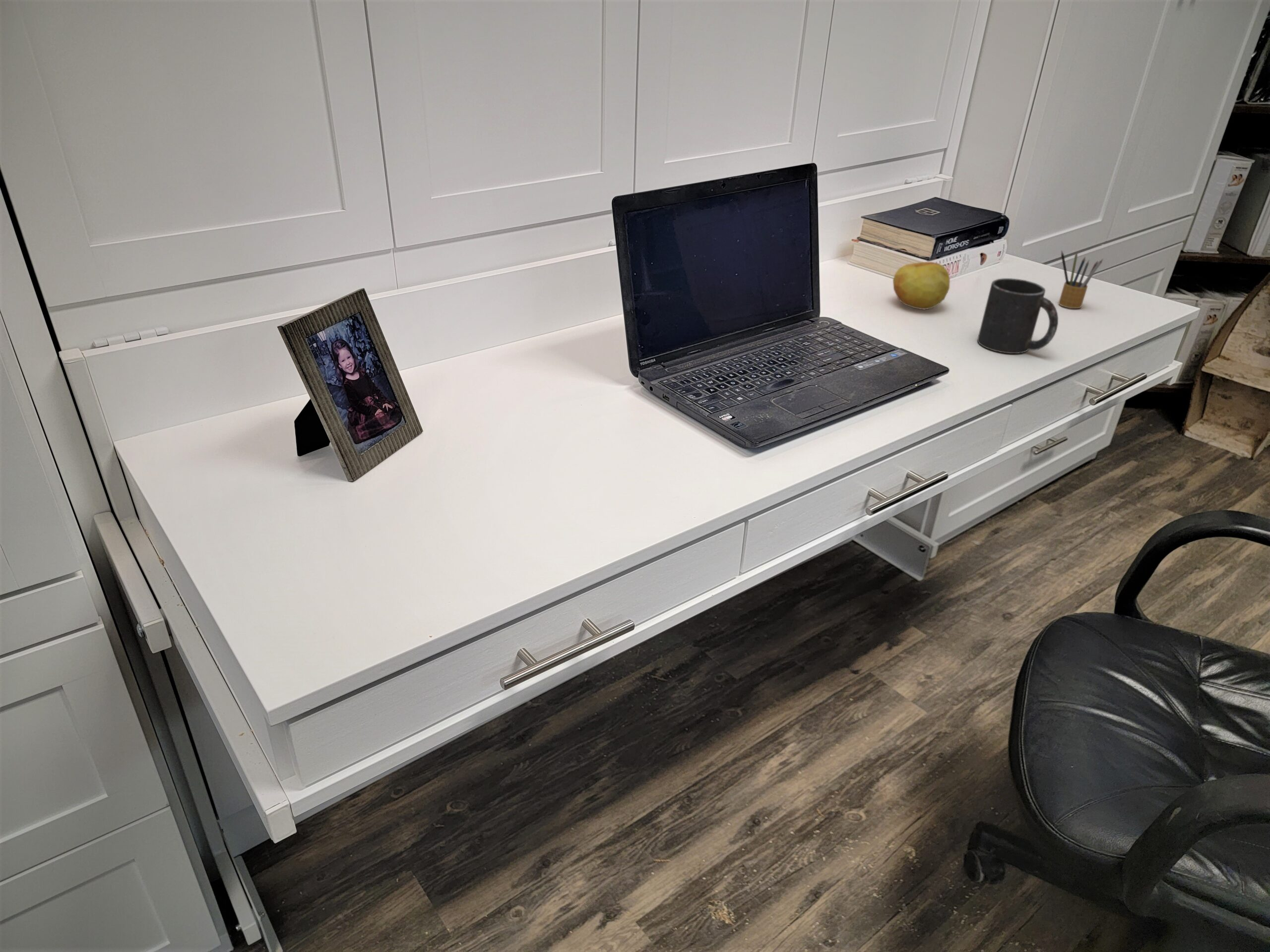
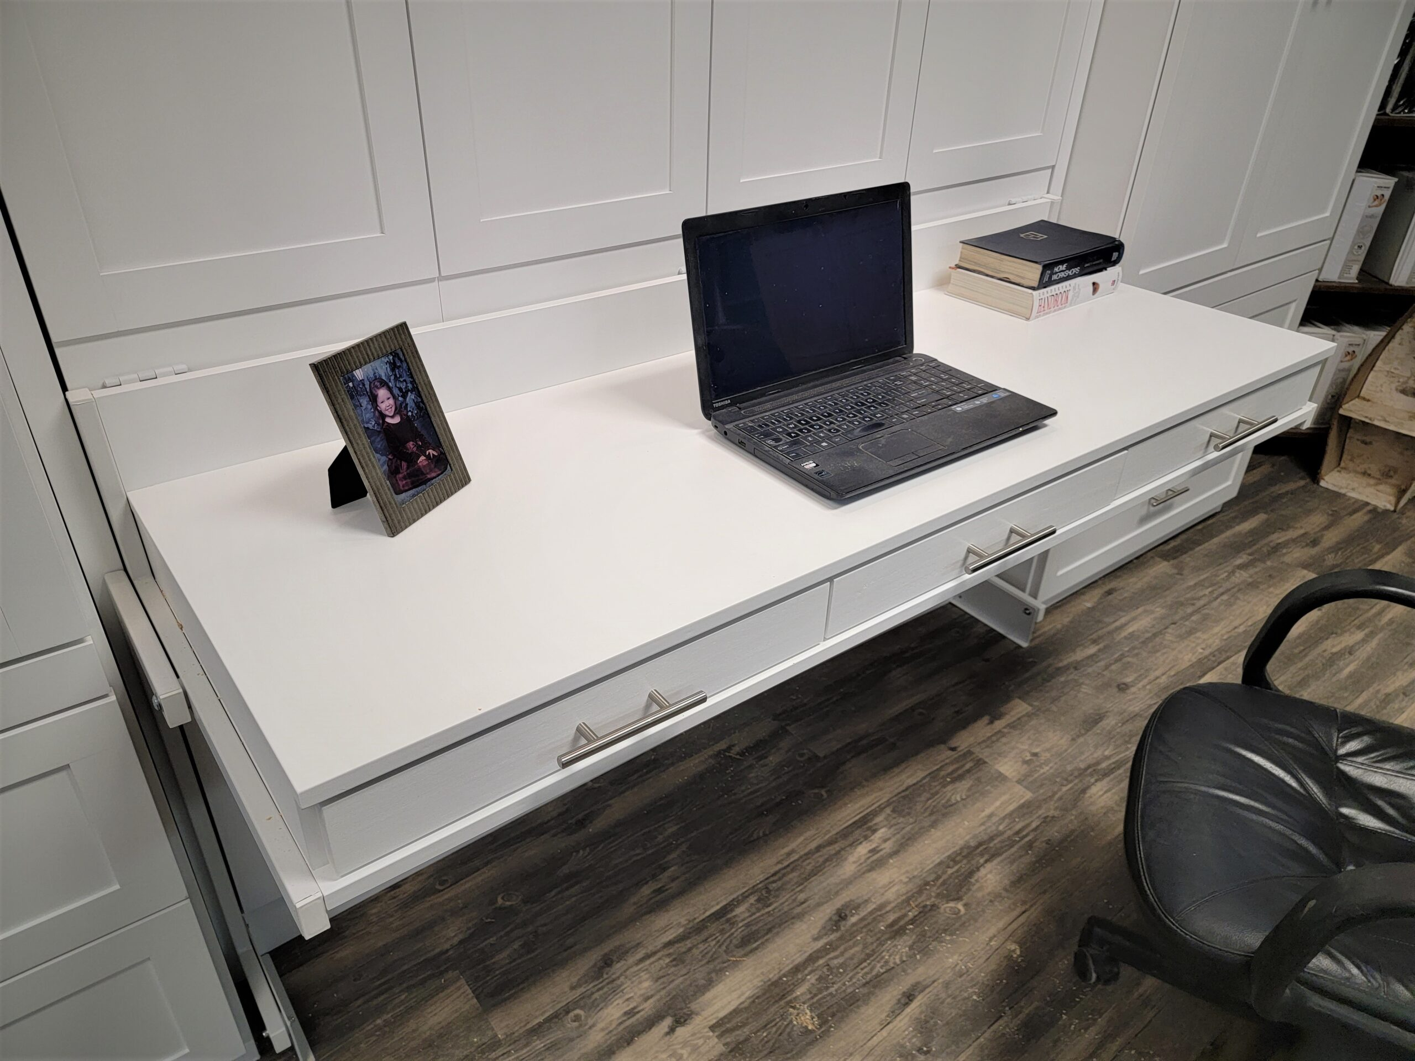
- mug [977,278,1059,354]
- apple [892,261,951,310]
- pencil box [1058,250,1103,309]
